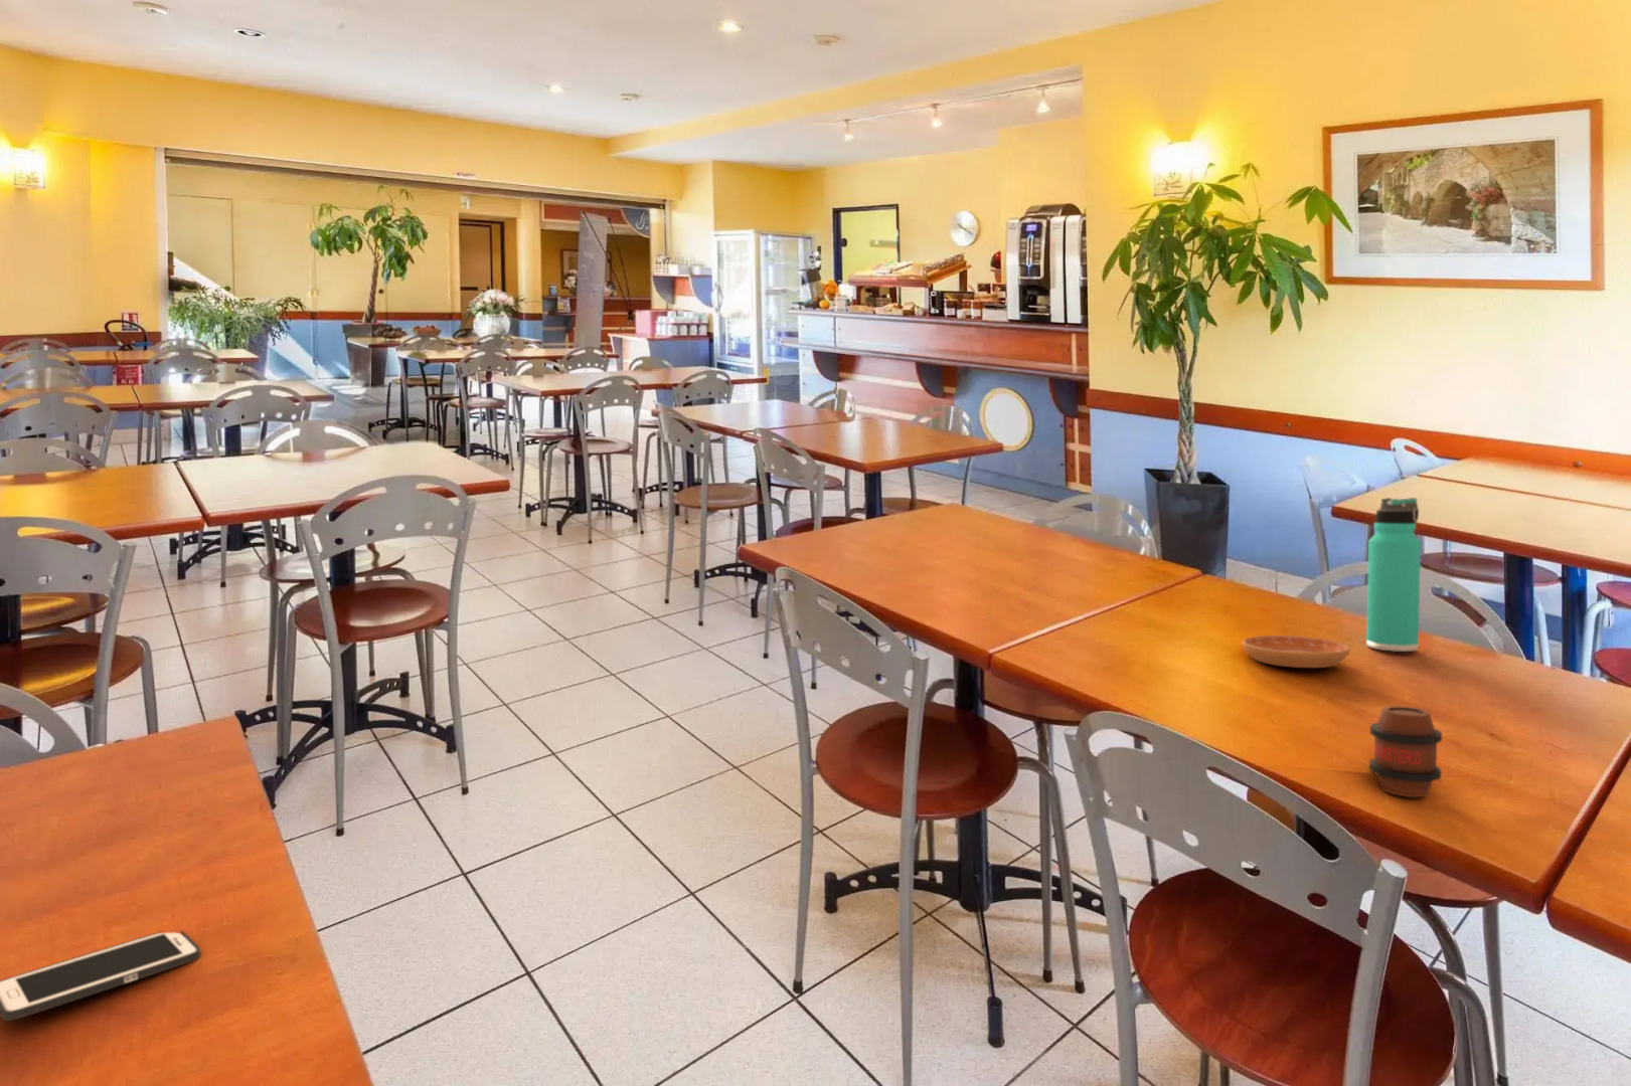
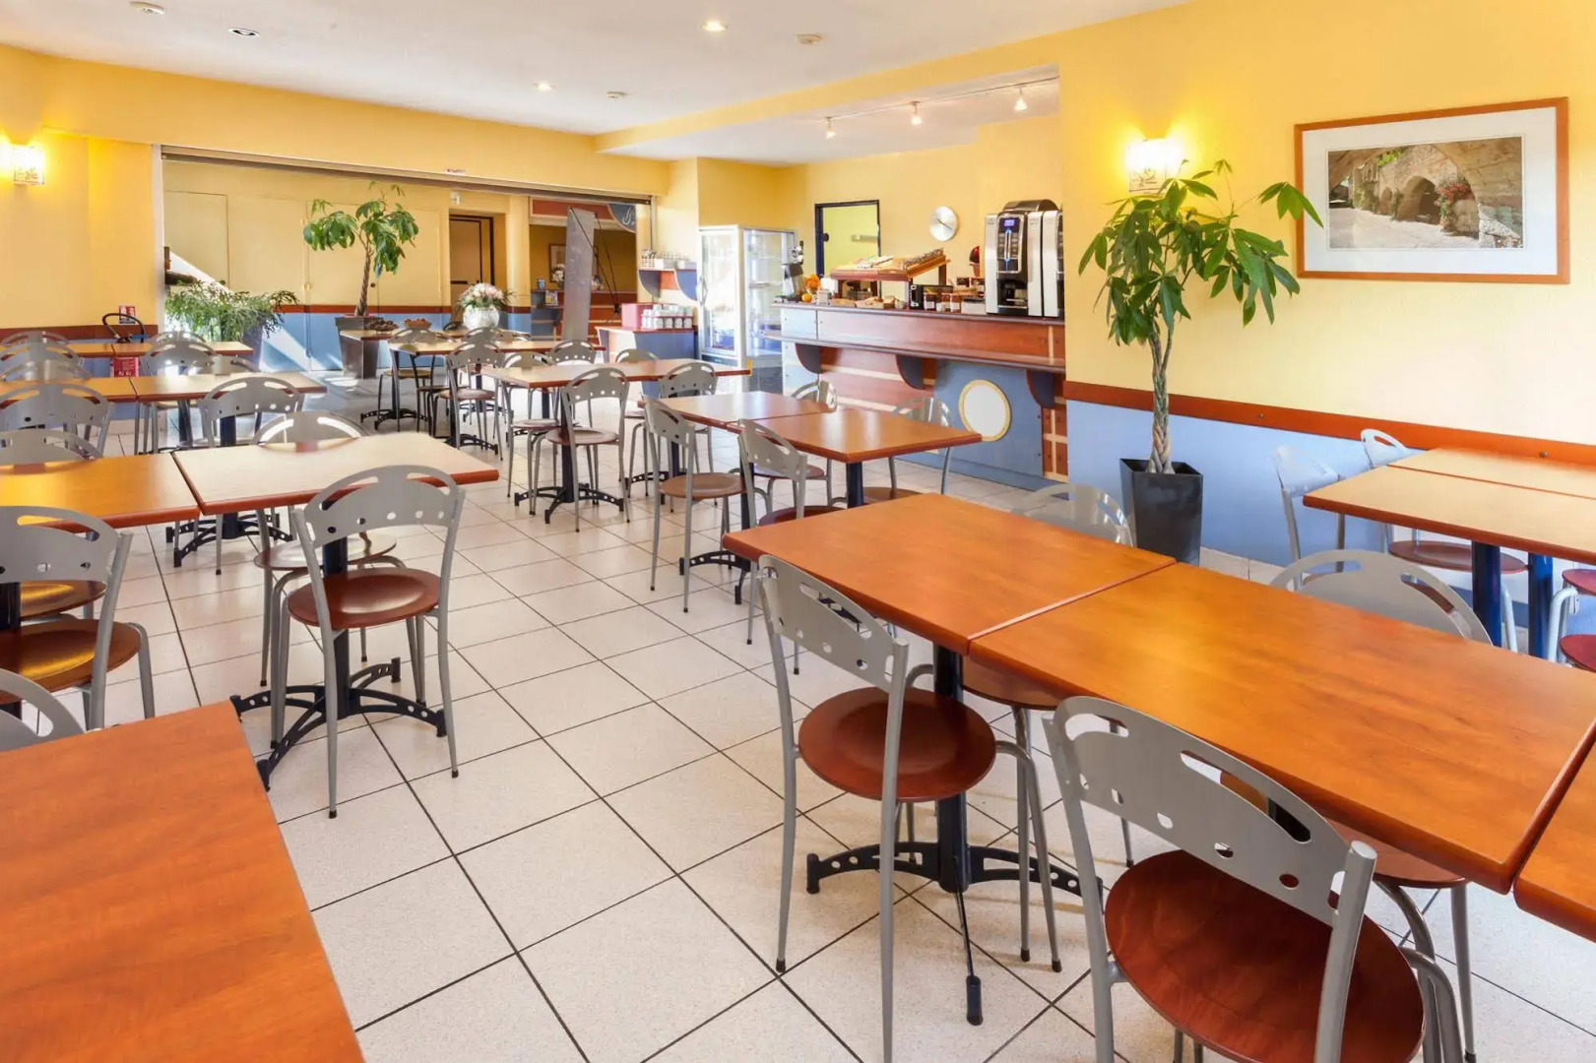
- thermos bottle [1365,497,1421,652]
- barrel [1368,705,1443,799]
- cell phone [0,930,203,1022]
- saucer [1241,634,1351,669]
